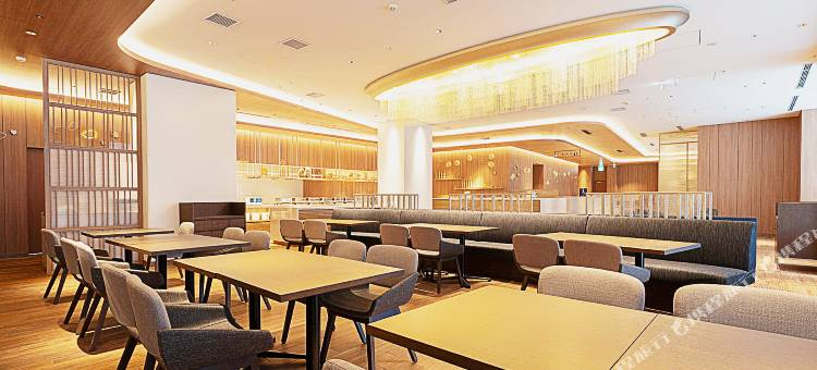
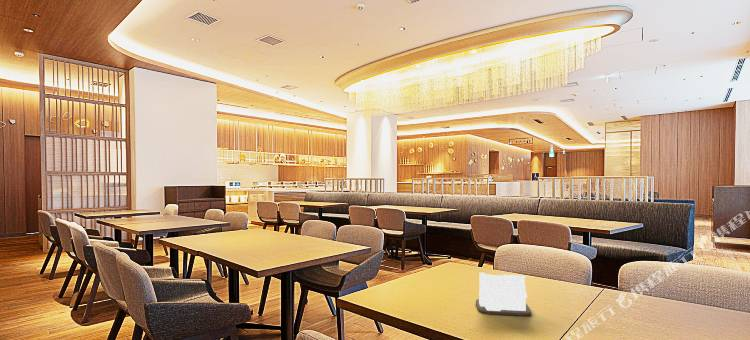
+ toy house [475,271,532,317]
